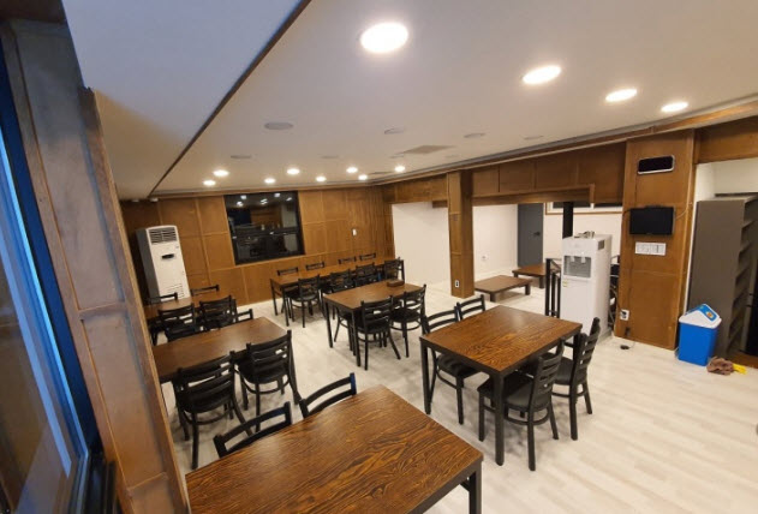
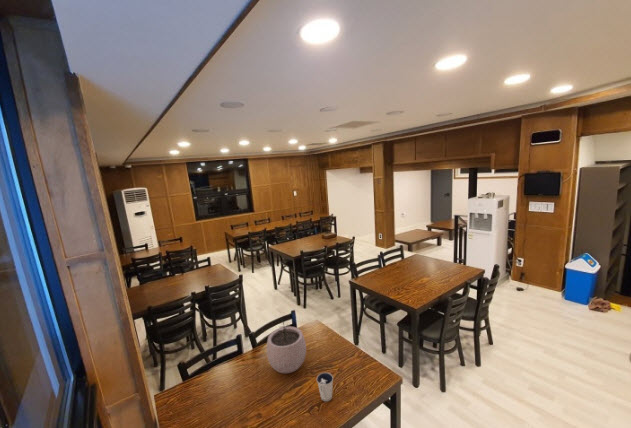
+ plant pot [266,319,307,374]
+ dixie cup [316,371,334,402]
